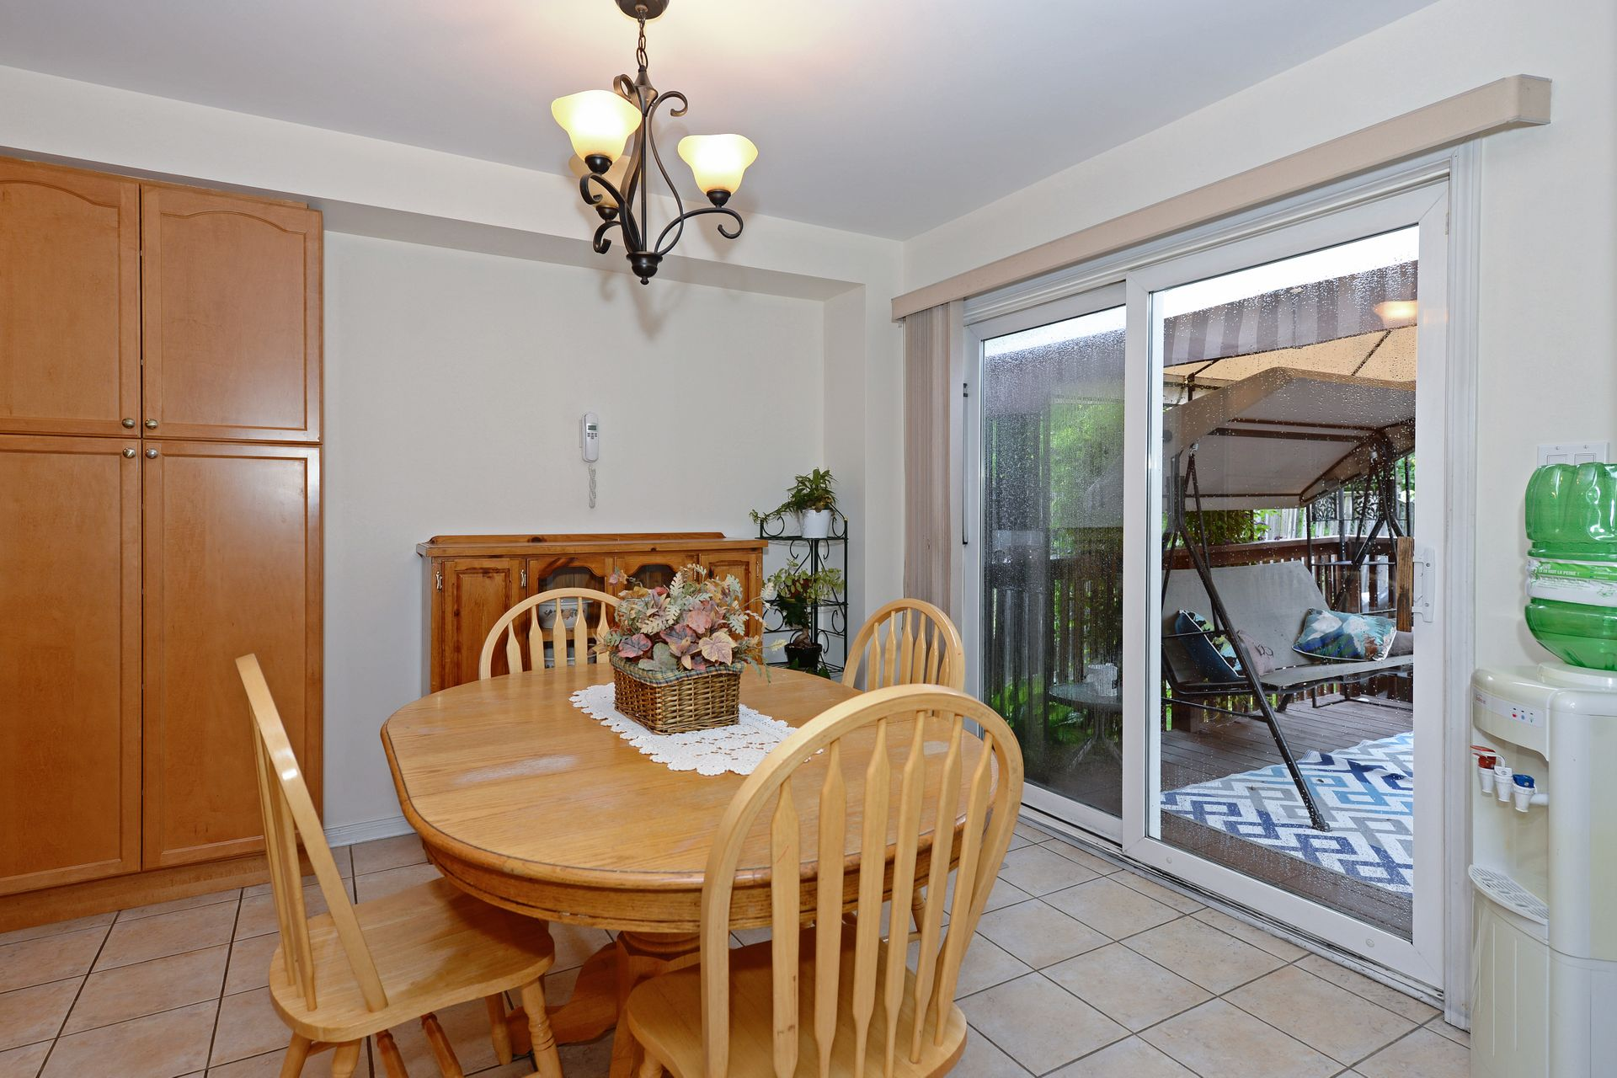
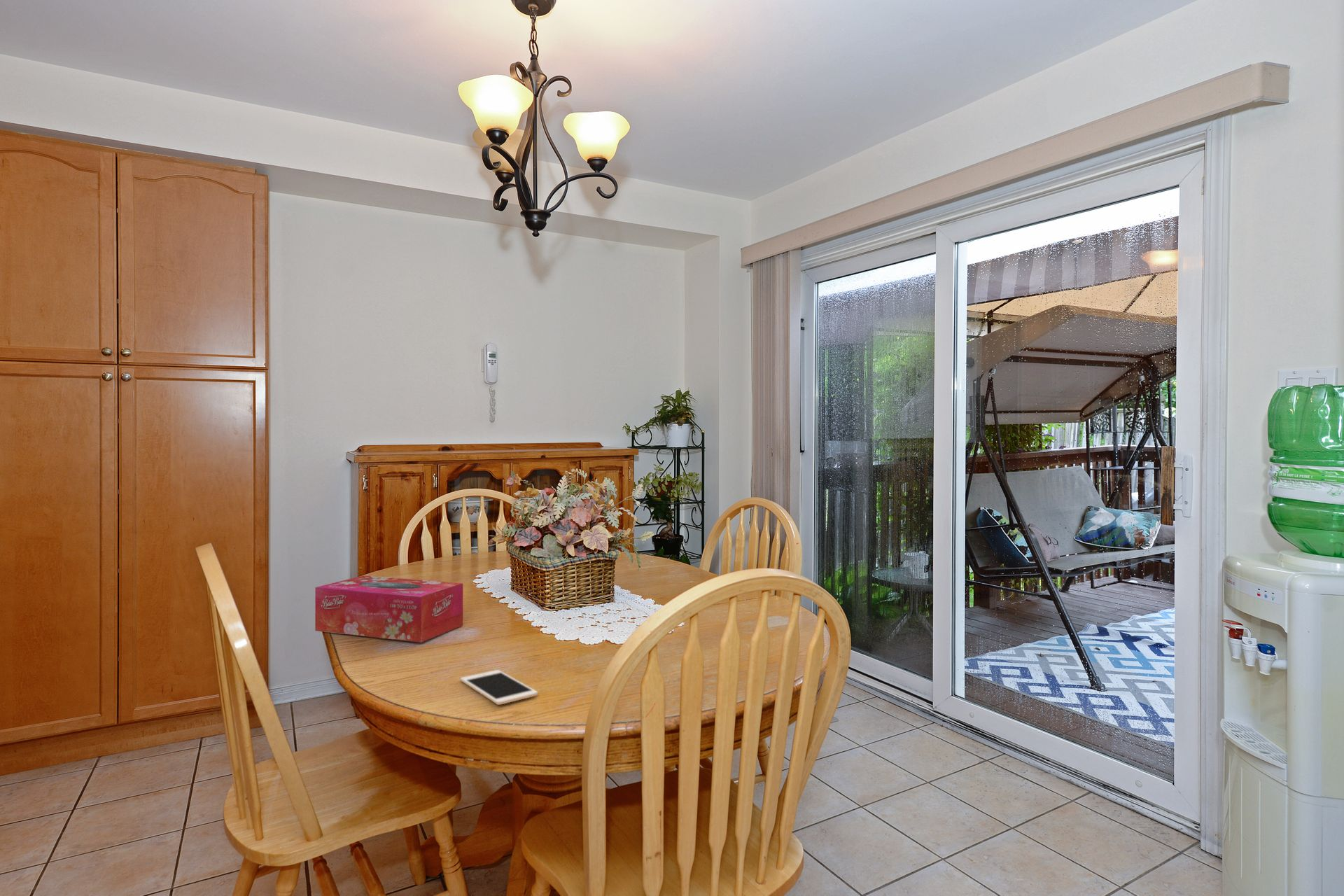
+ tissue box [314,575,463,643]
+ cell phone [460,669,538,706]
